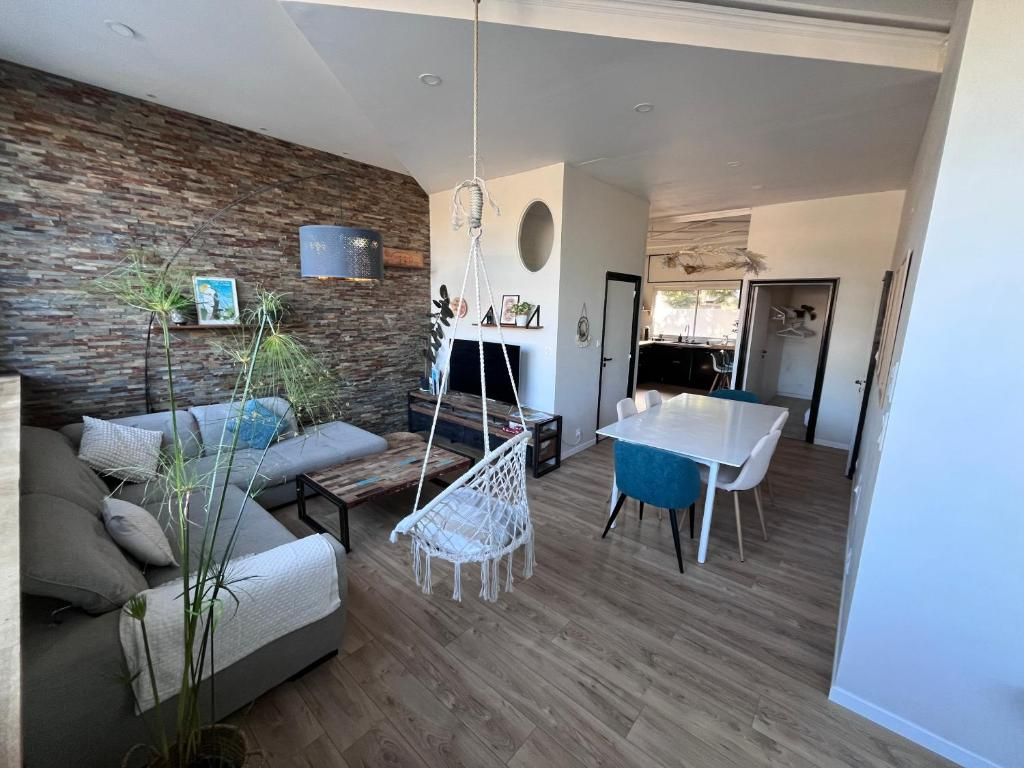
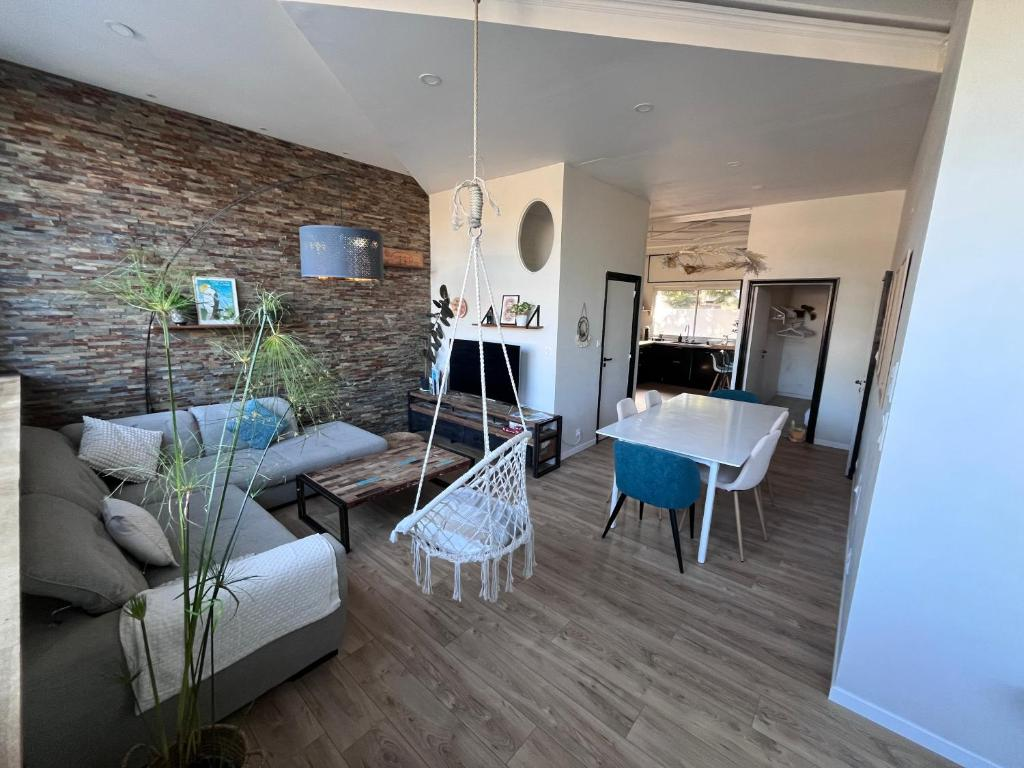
+ potted plant [788,420,806,443]
